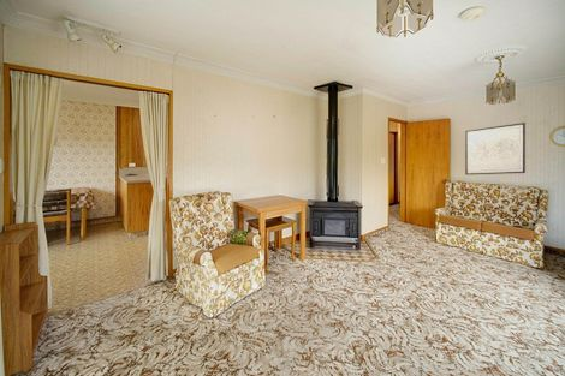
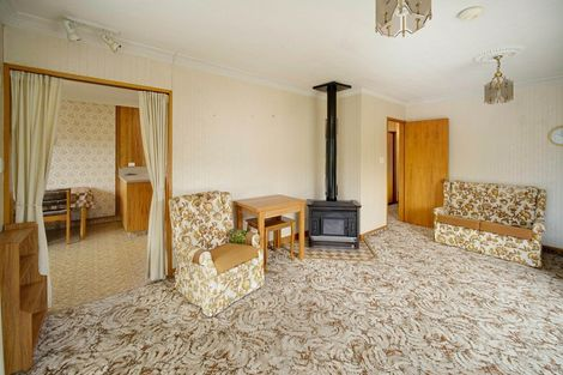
- wall art [464,121,527,175]
